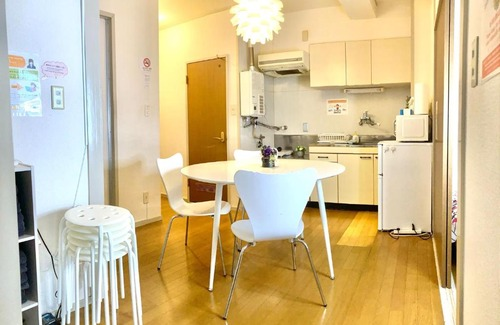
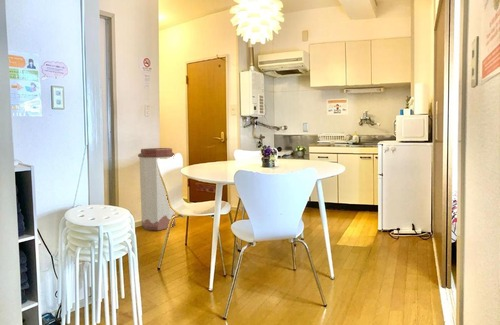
+ trash can [137,147,176,231]
